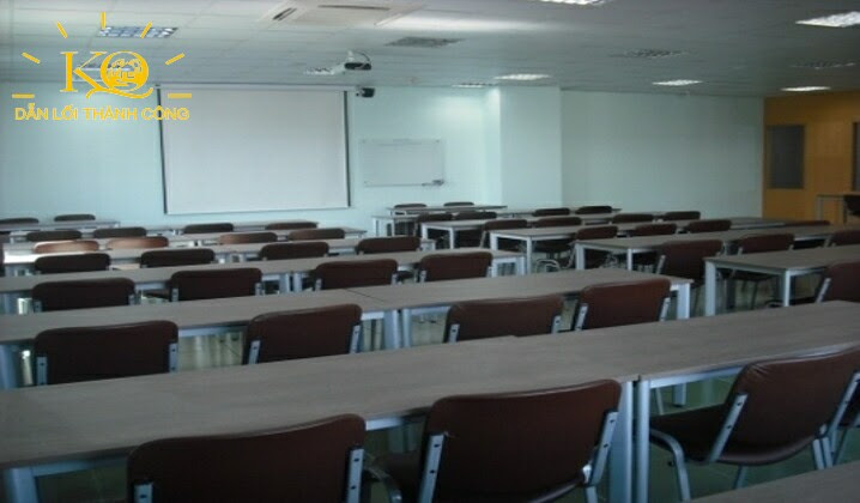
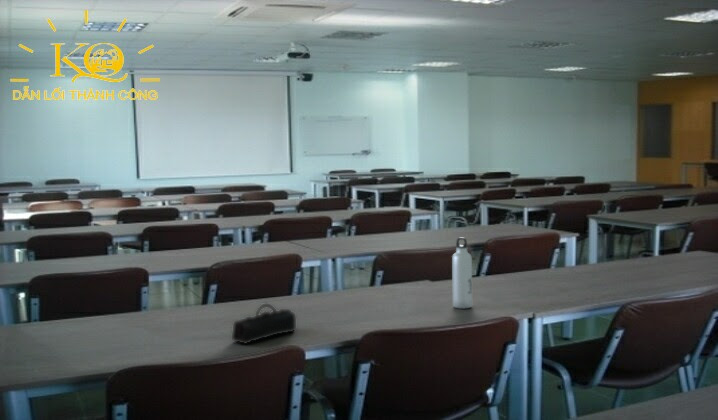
+ pencil case [231,303,297,345]
+ water bottle [451,237,473,309]
